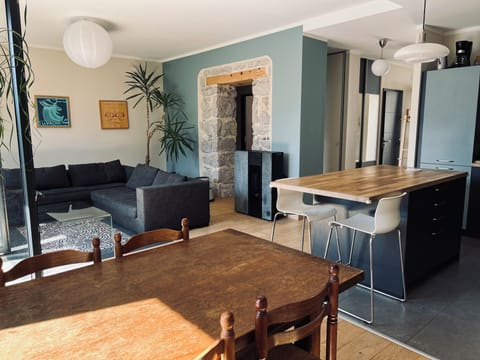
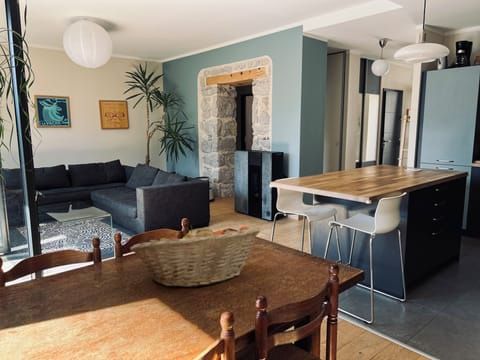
+ fruit basket [129,225,261,288]
